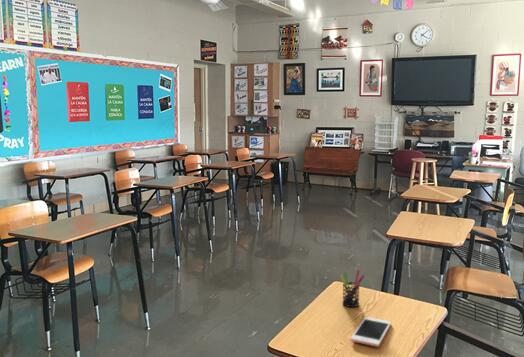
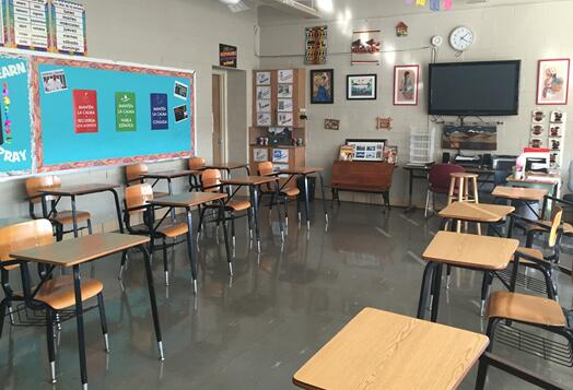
- cell phone [350,316,392,348]
- pen holder [340,269,366,308]
